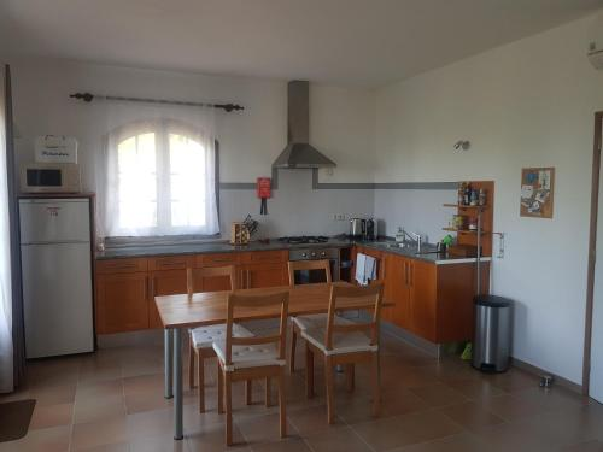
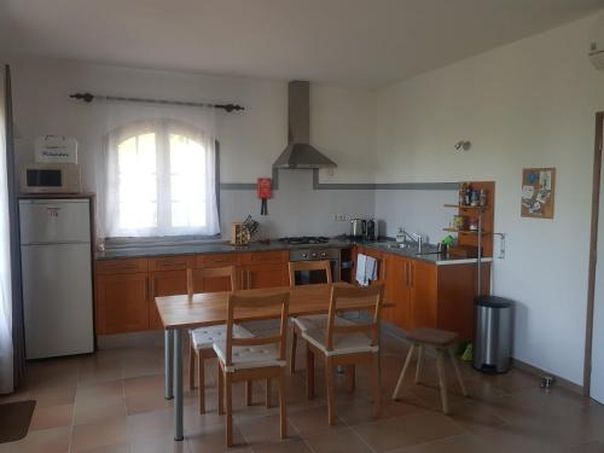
+ music stool [391,326,469,416]
